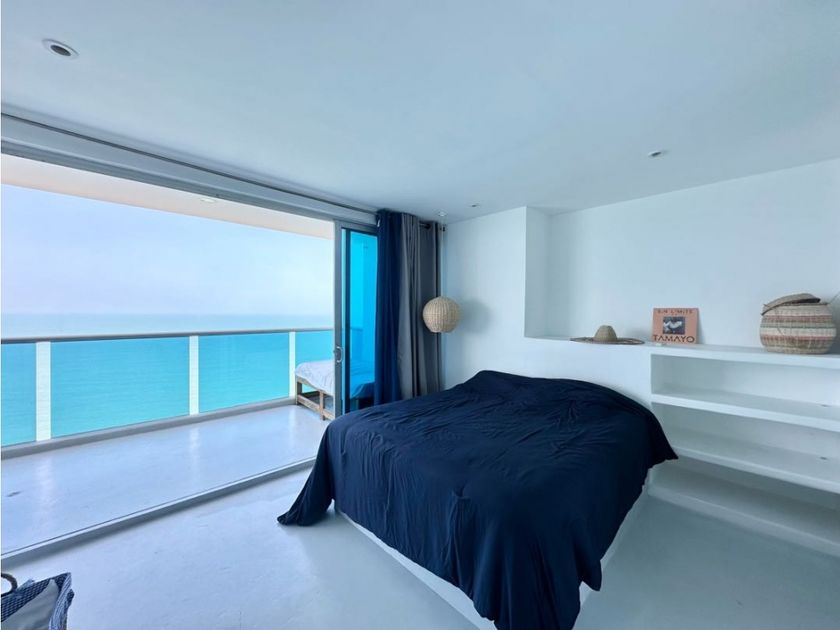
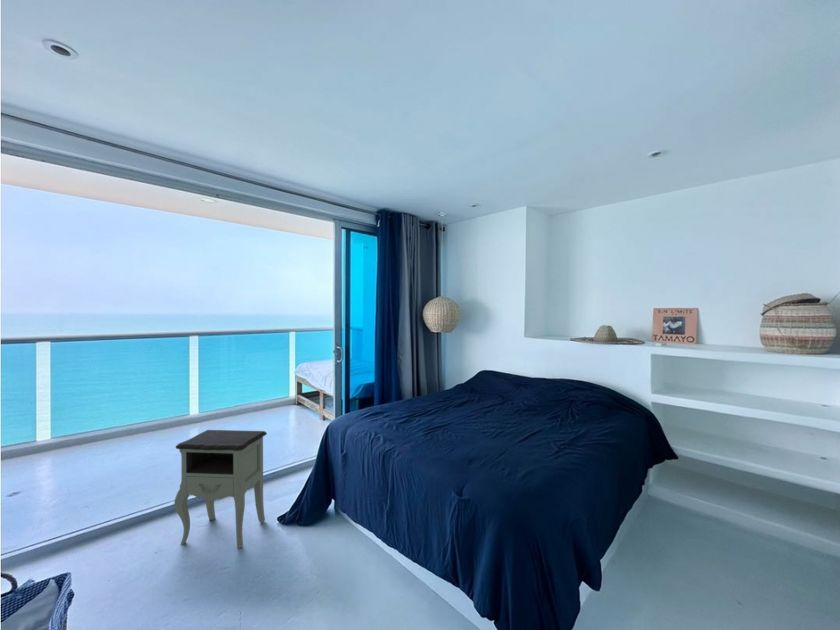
+ nightstand [173,429,268,549]
